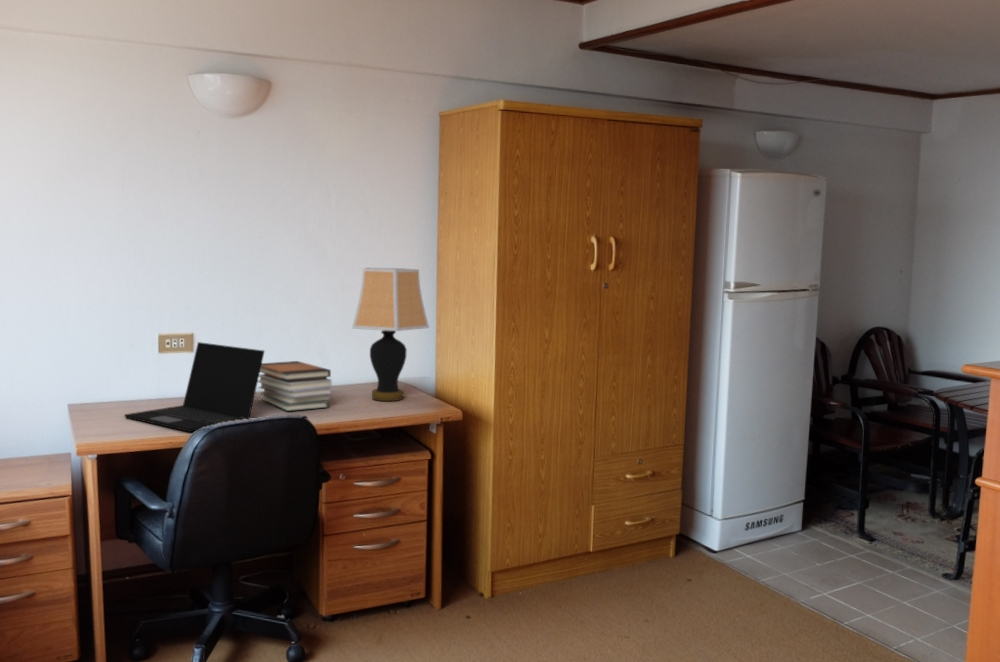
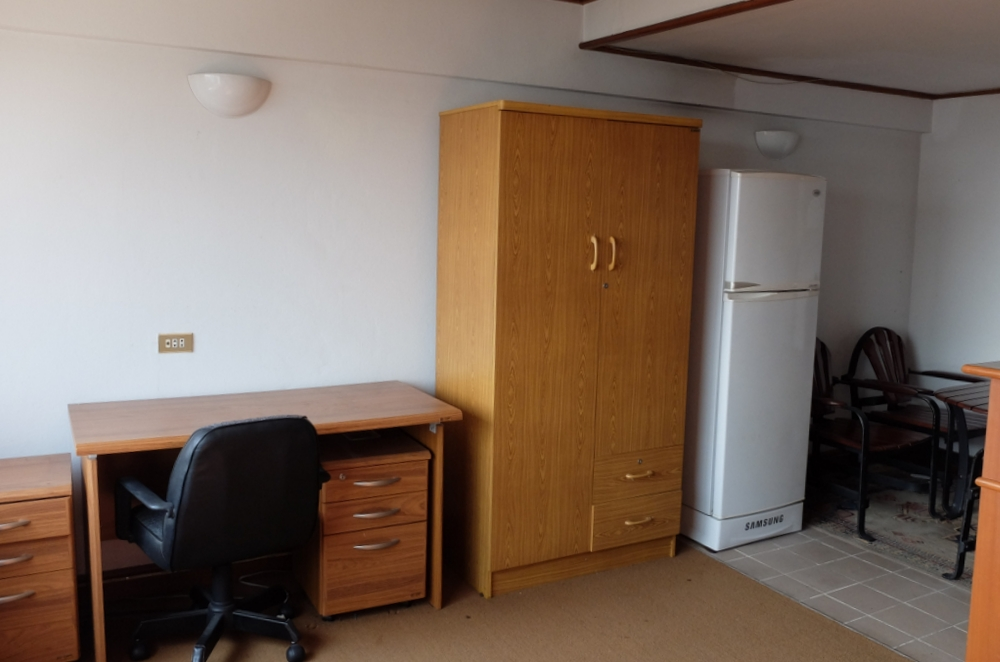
- book stack [257,360,333,412]
- table lamp [351,267,430,402]
- laptop [123,341,266,433]
